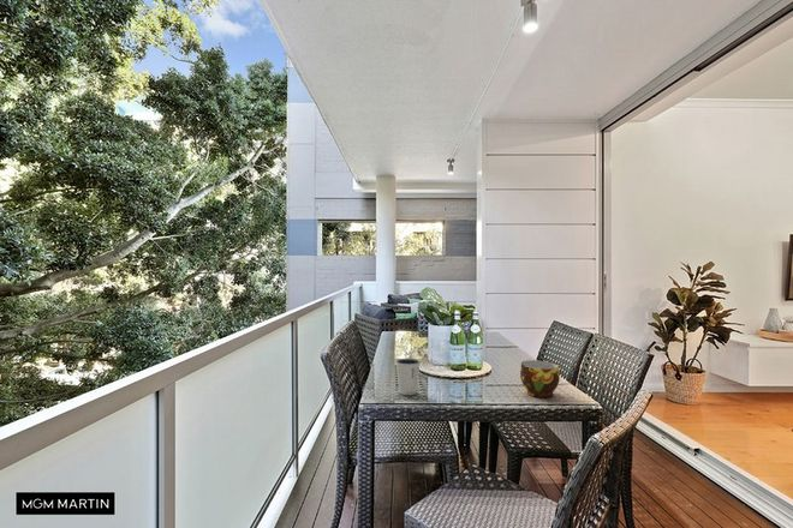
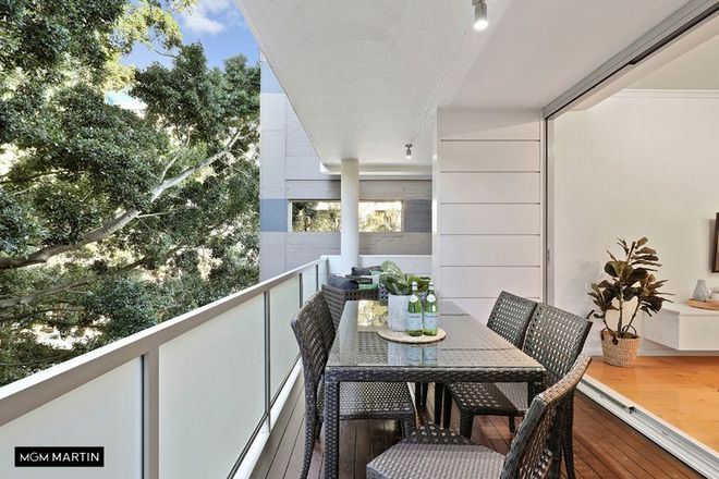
- dixie cup [394,358,422,396]
- cup [519,359,561,398]
